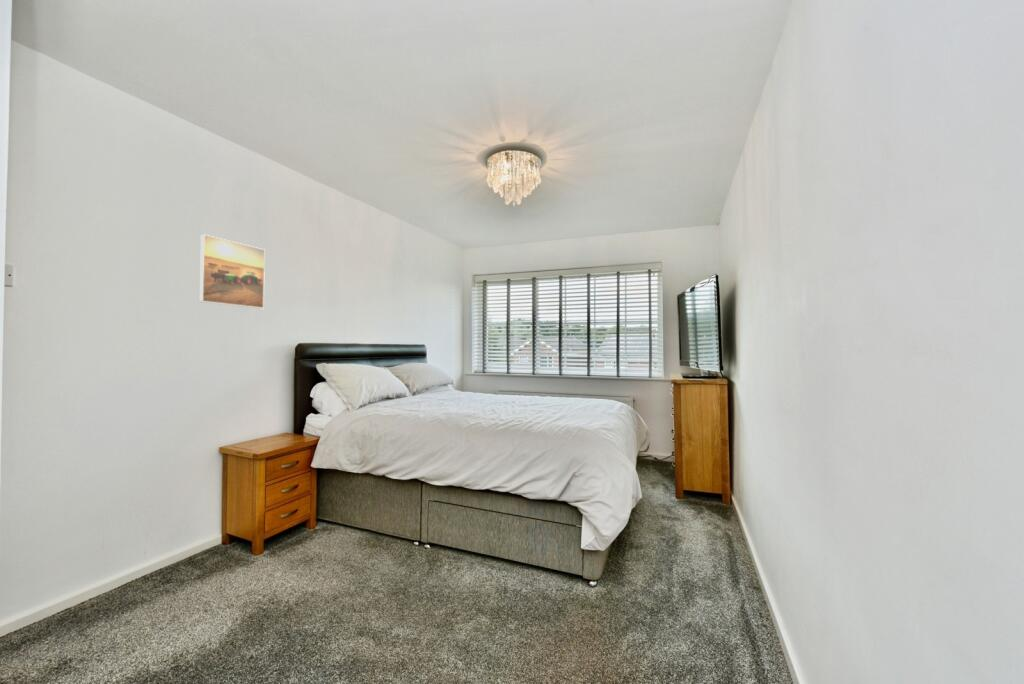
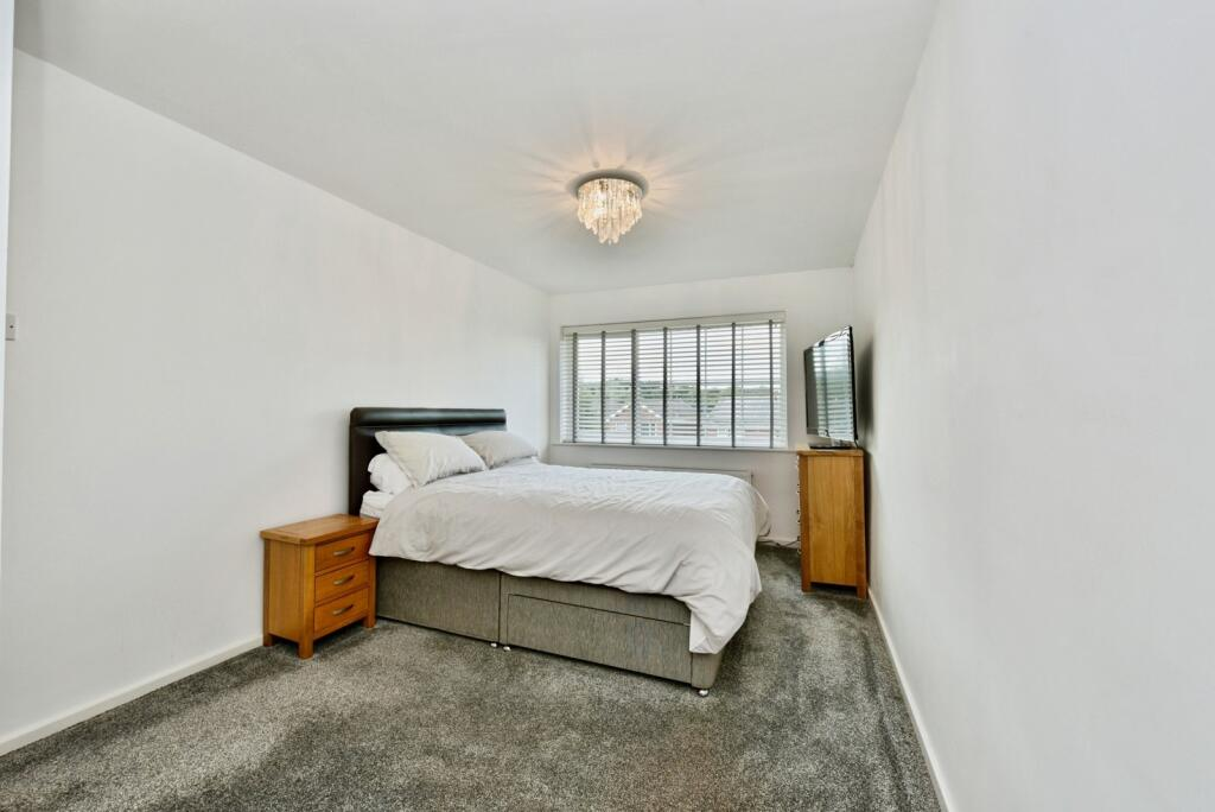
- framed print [198,233,266,310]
